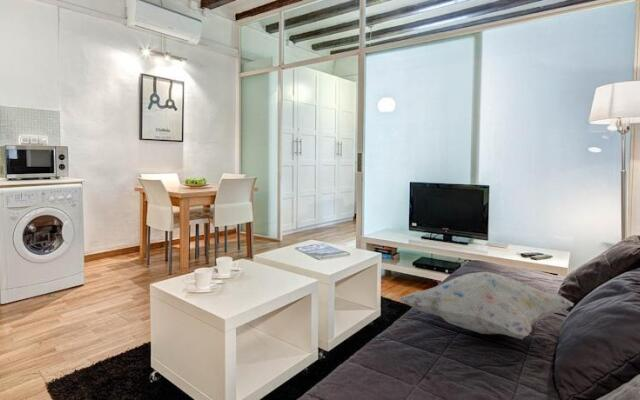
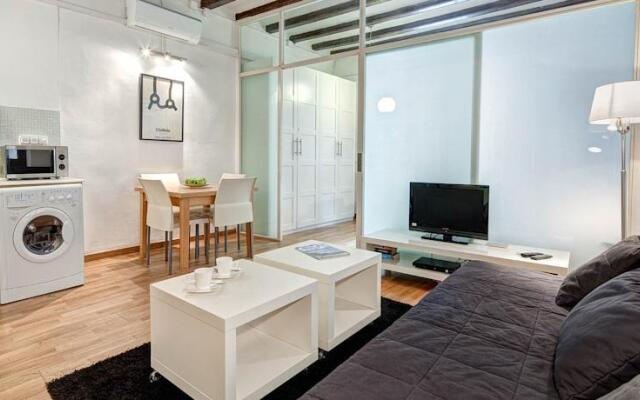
- decorative pillow [398,271,575,340]
